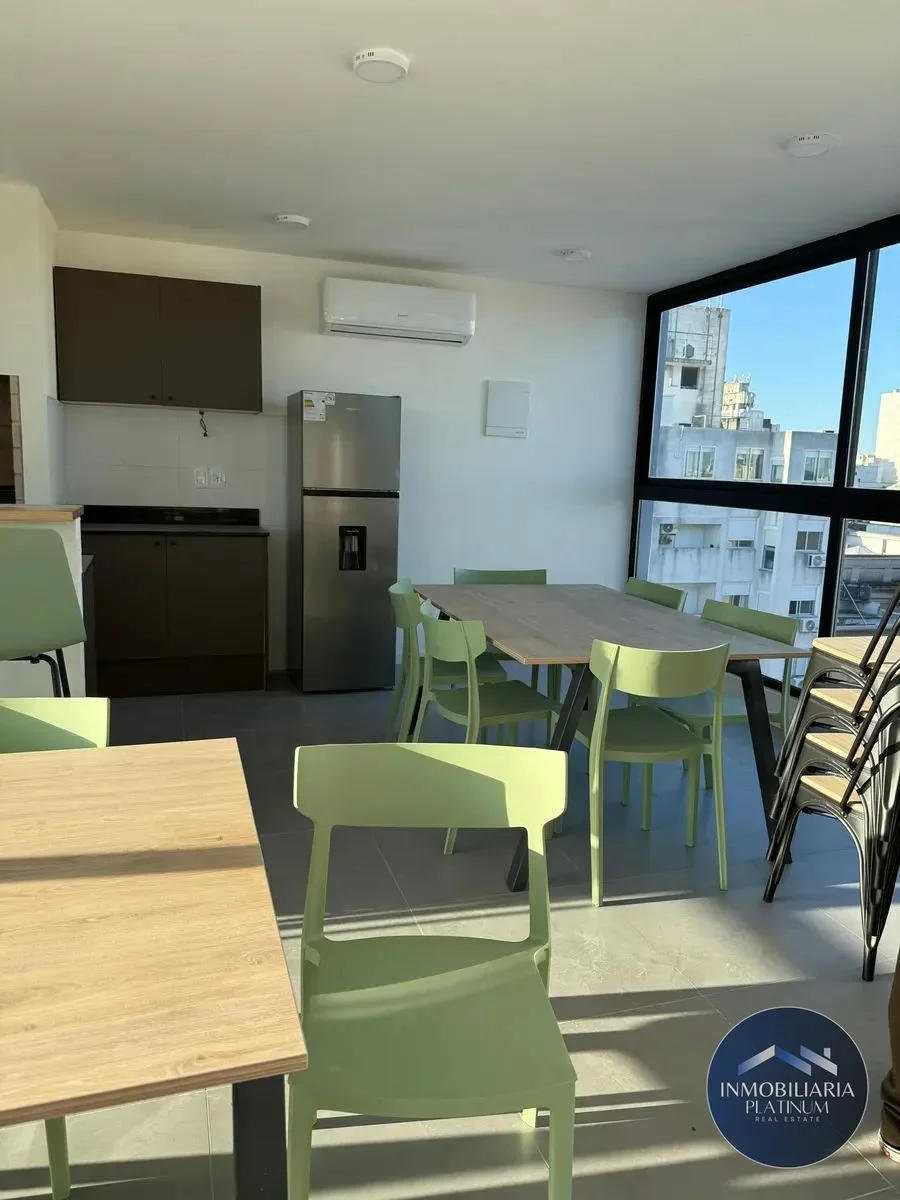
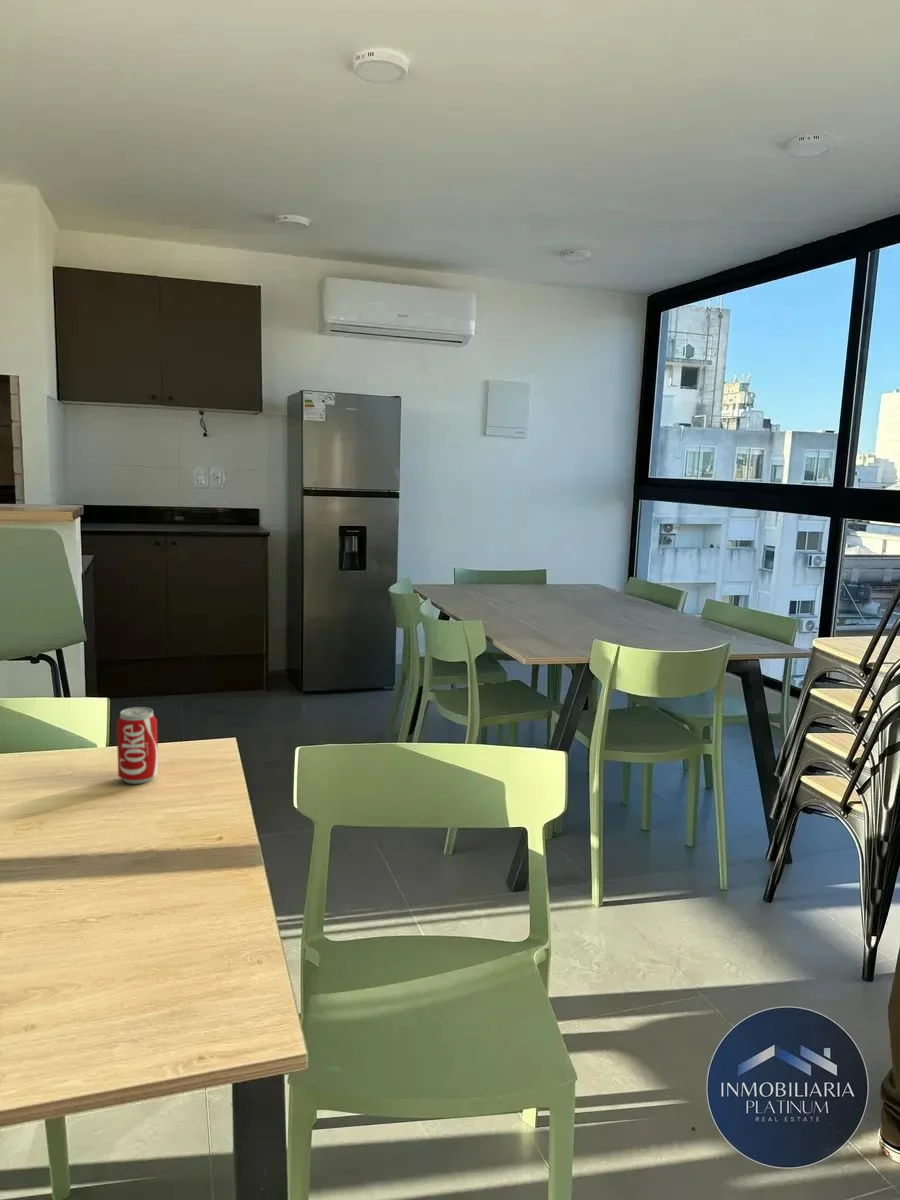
+ beverage can [116,706,159,785]
